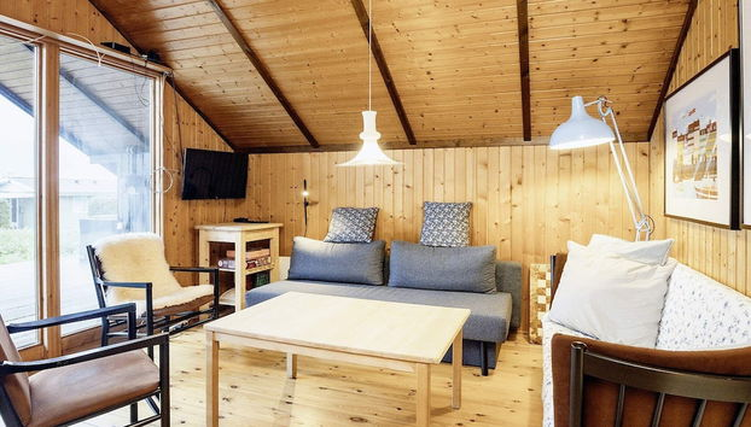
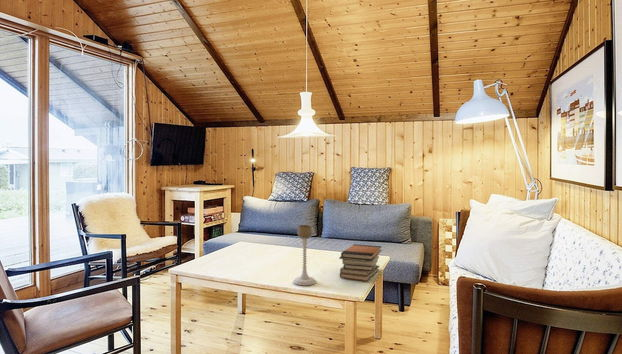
+ book stack [338,243,383,282]
+ candle holder [292,224,317,286]
